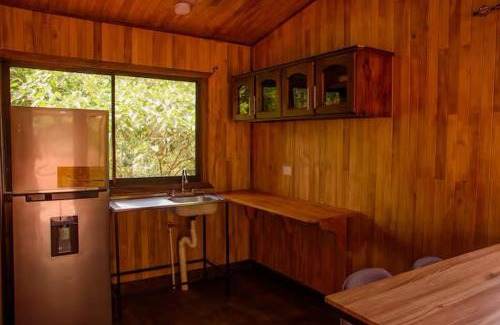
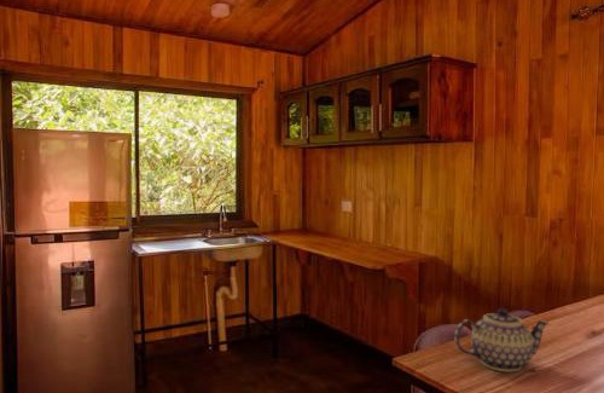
+ teapot [453,307,551,372]
